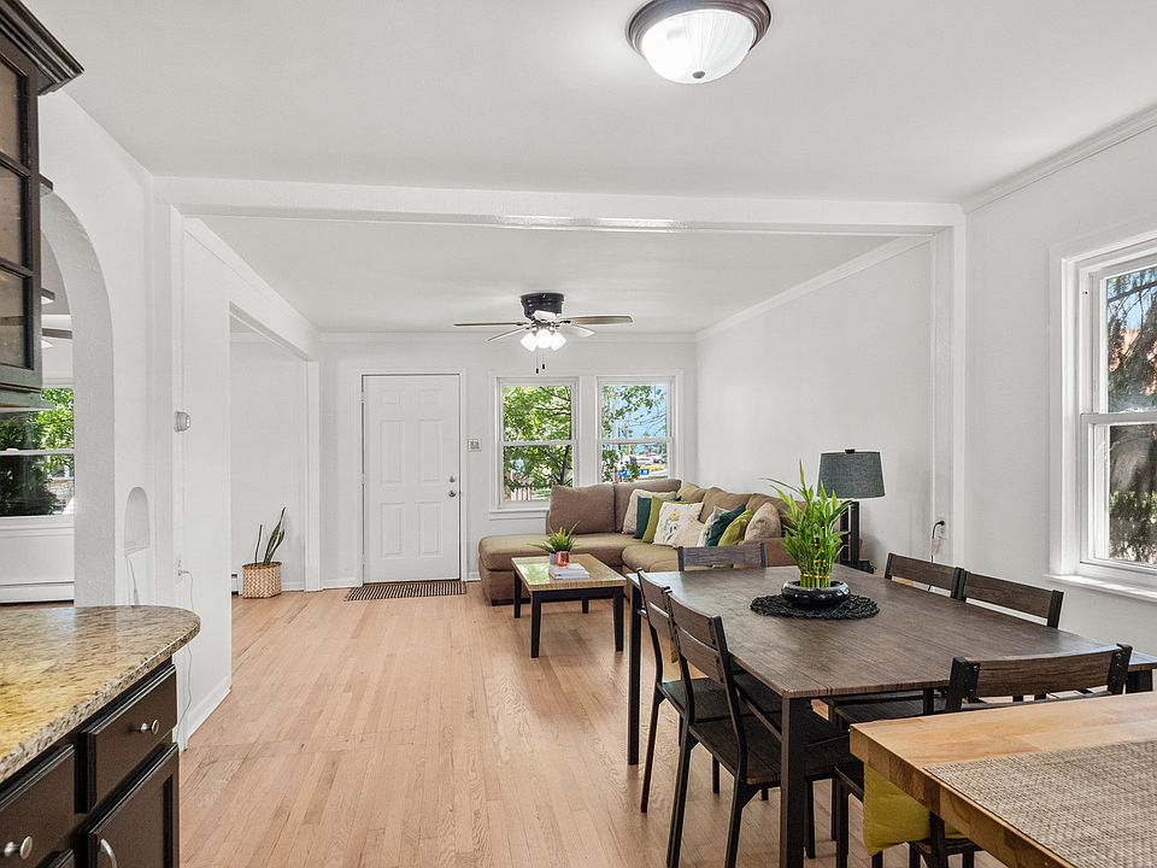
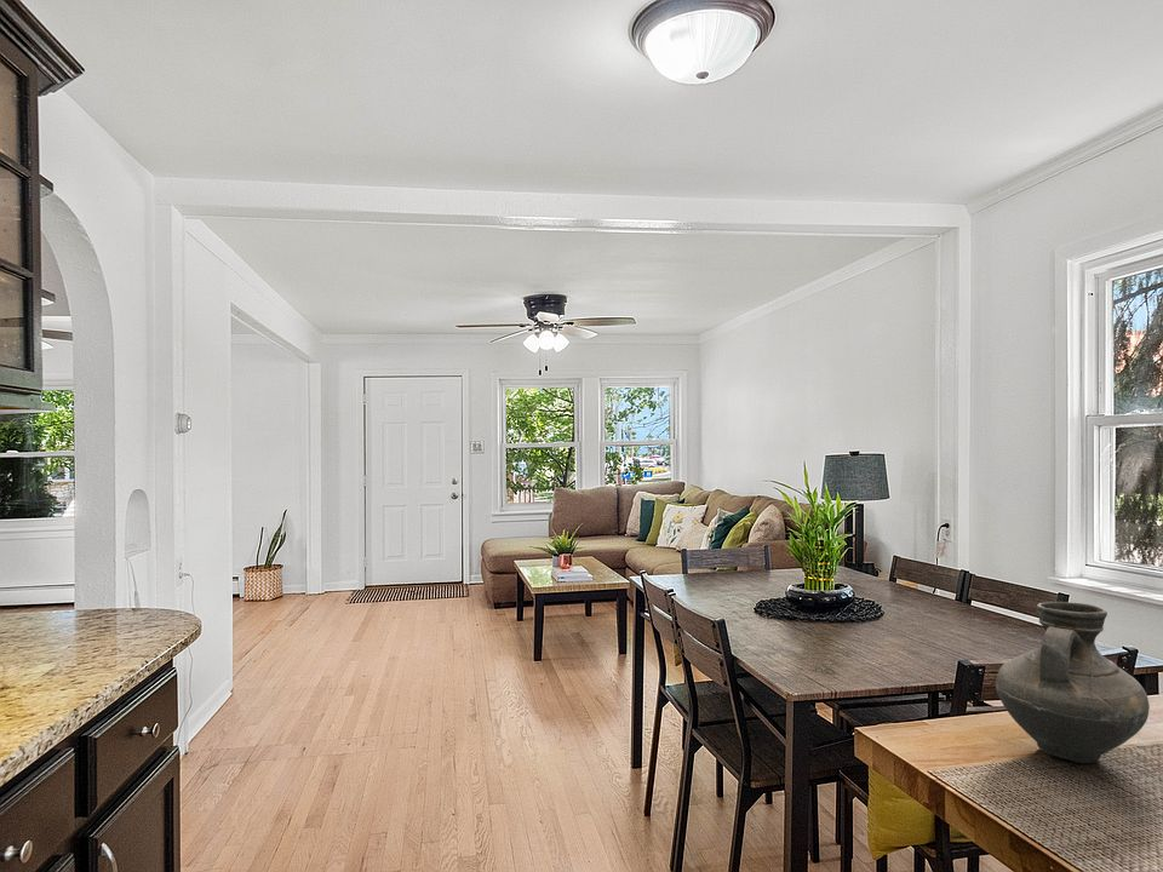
+ ceramic pitcher [995,601,1151,764]
